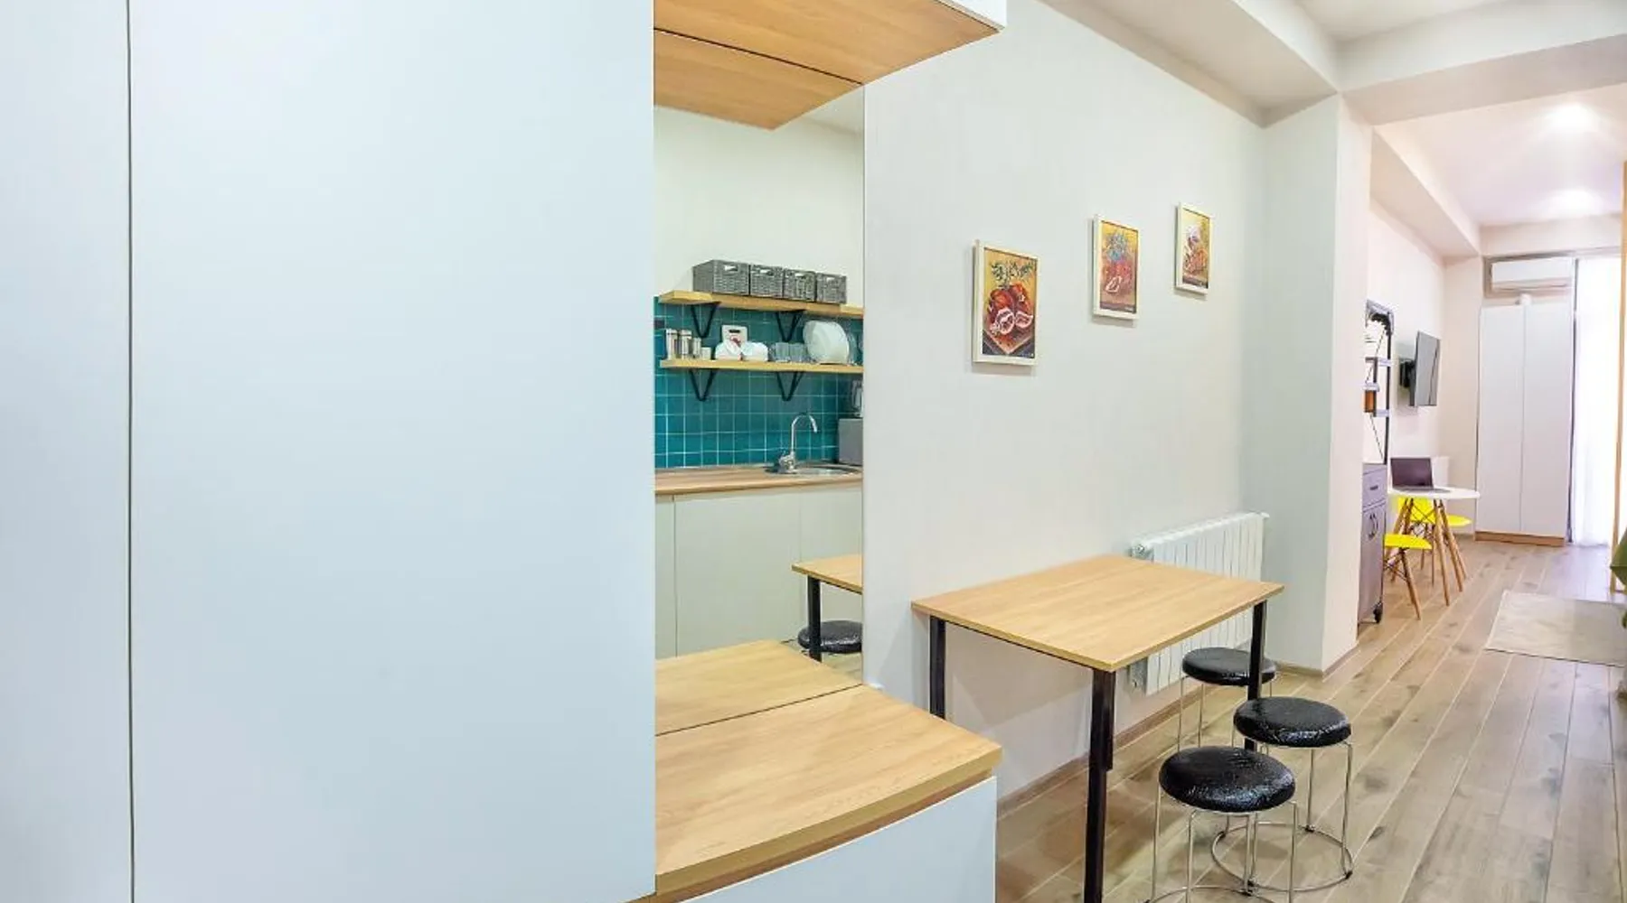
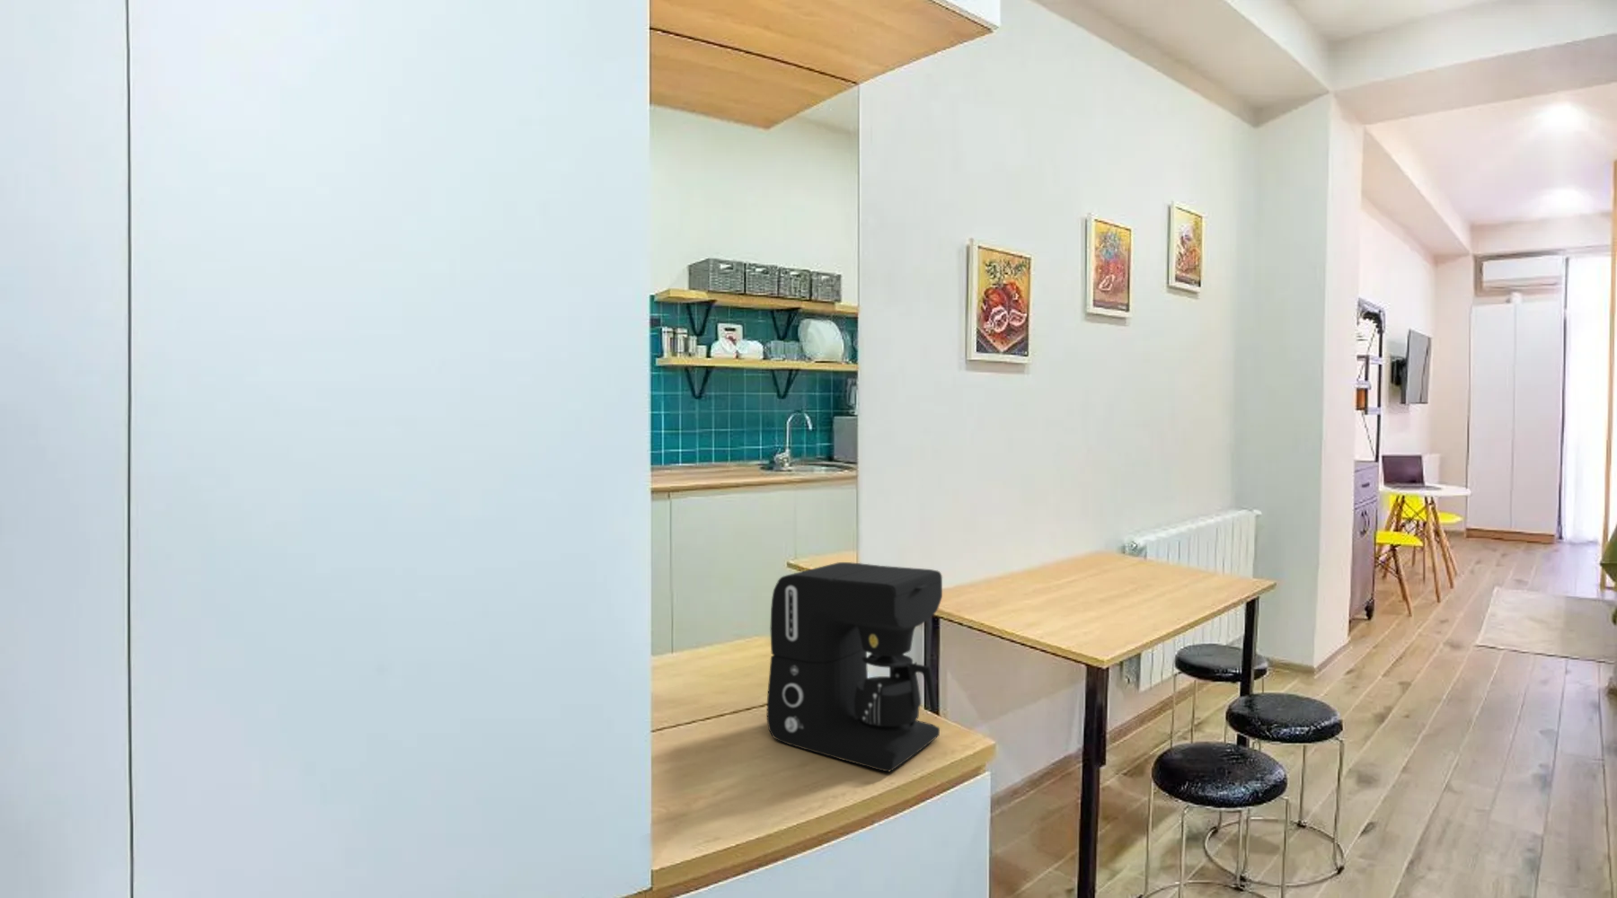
+ coffee maker [766,562,943,773]
